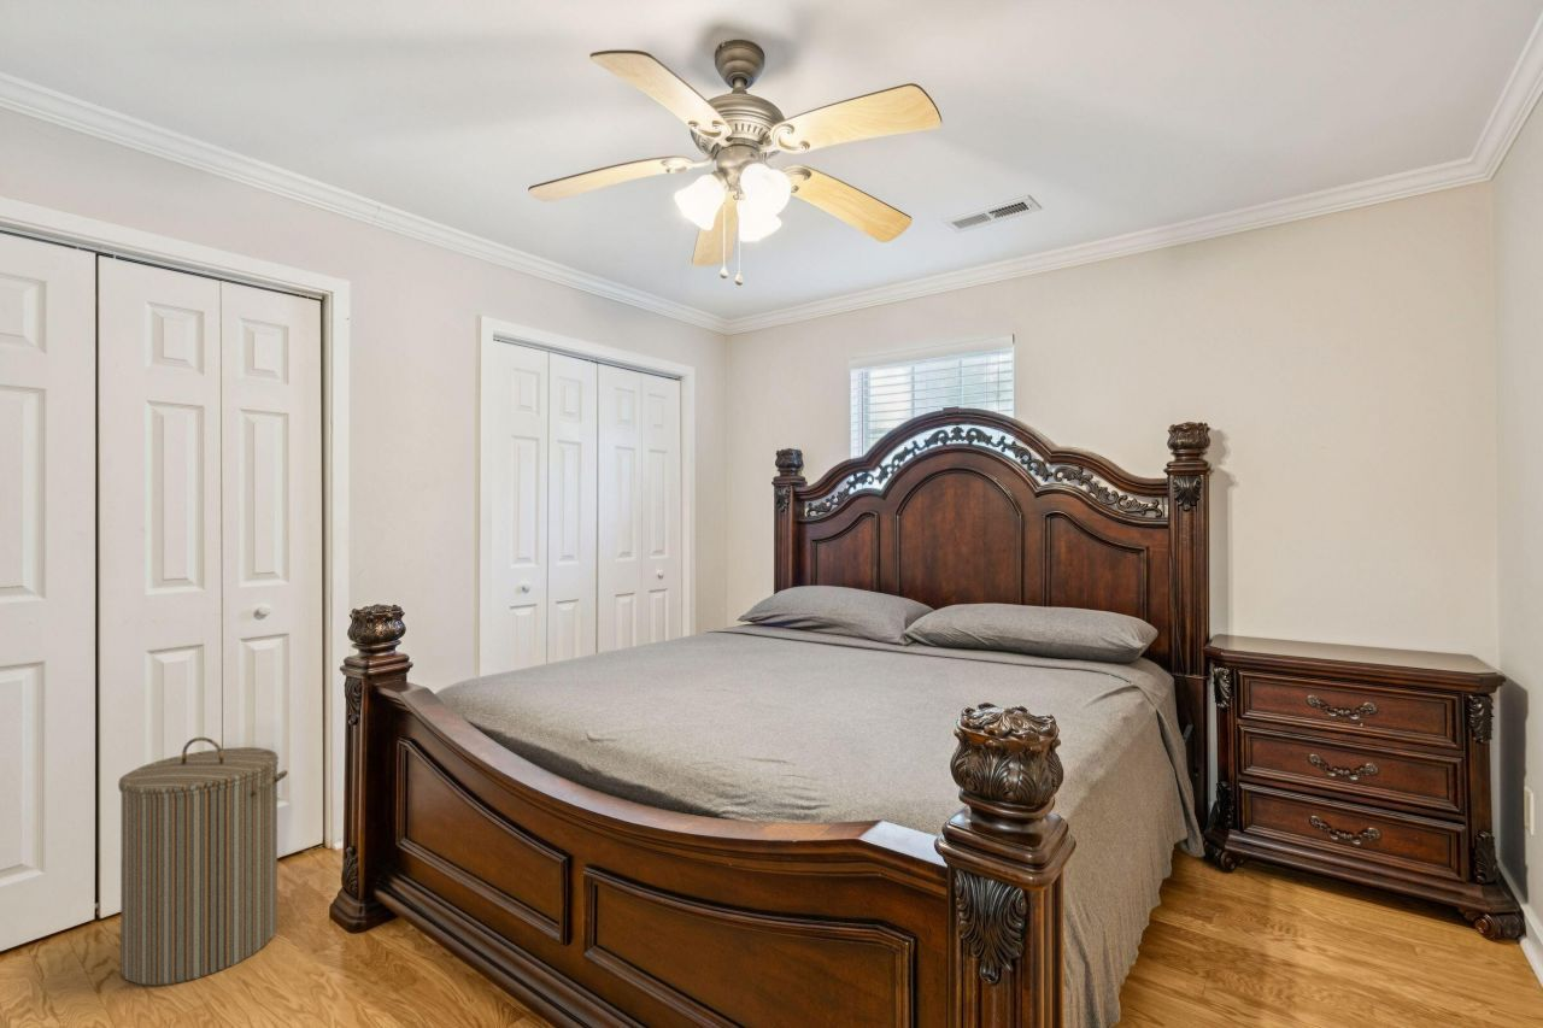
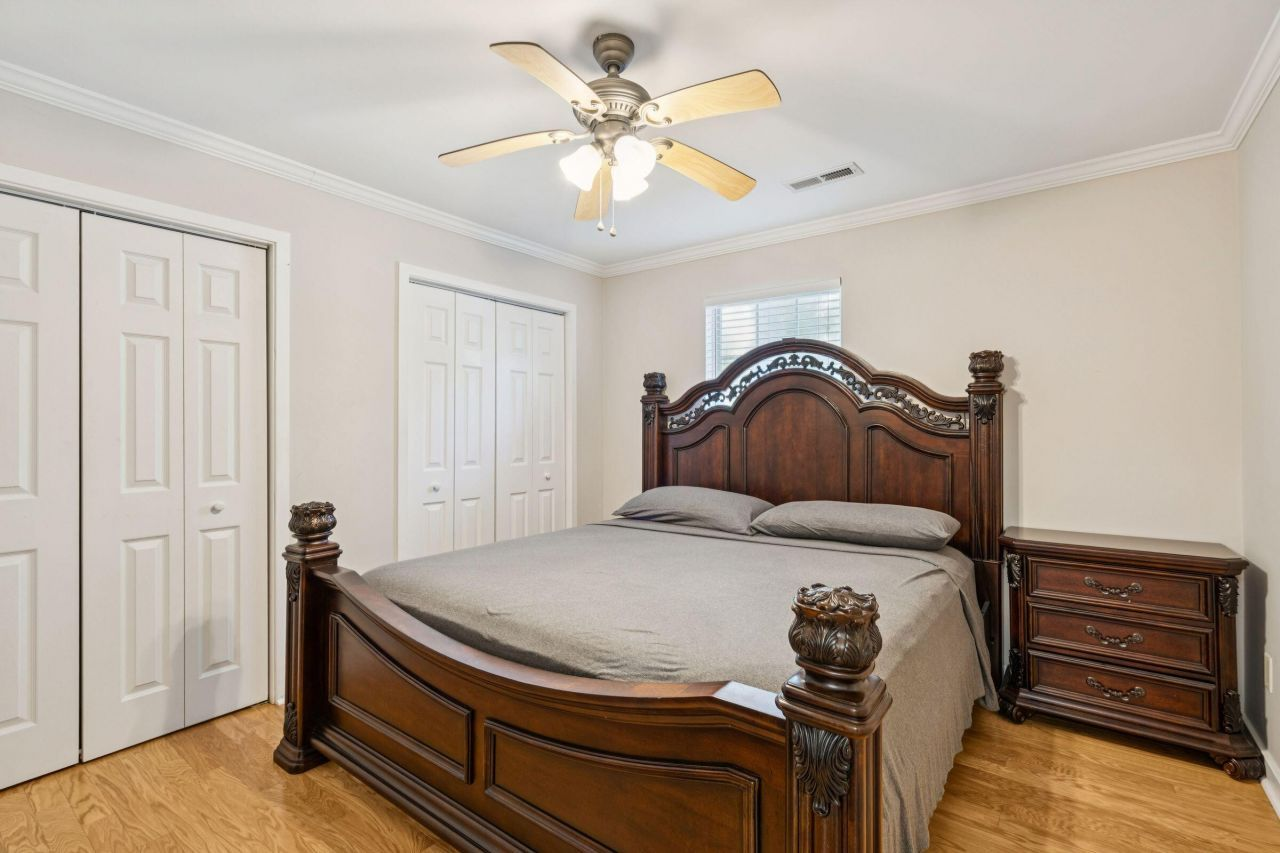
- laundry hamper [117,736,289,987]
